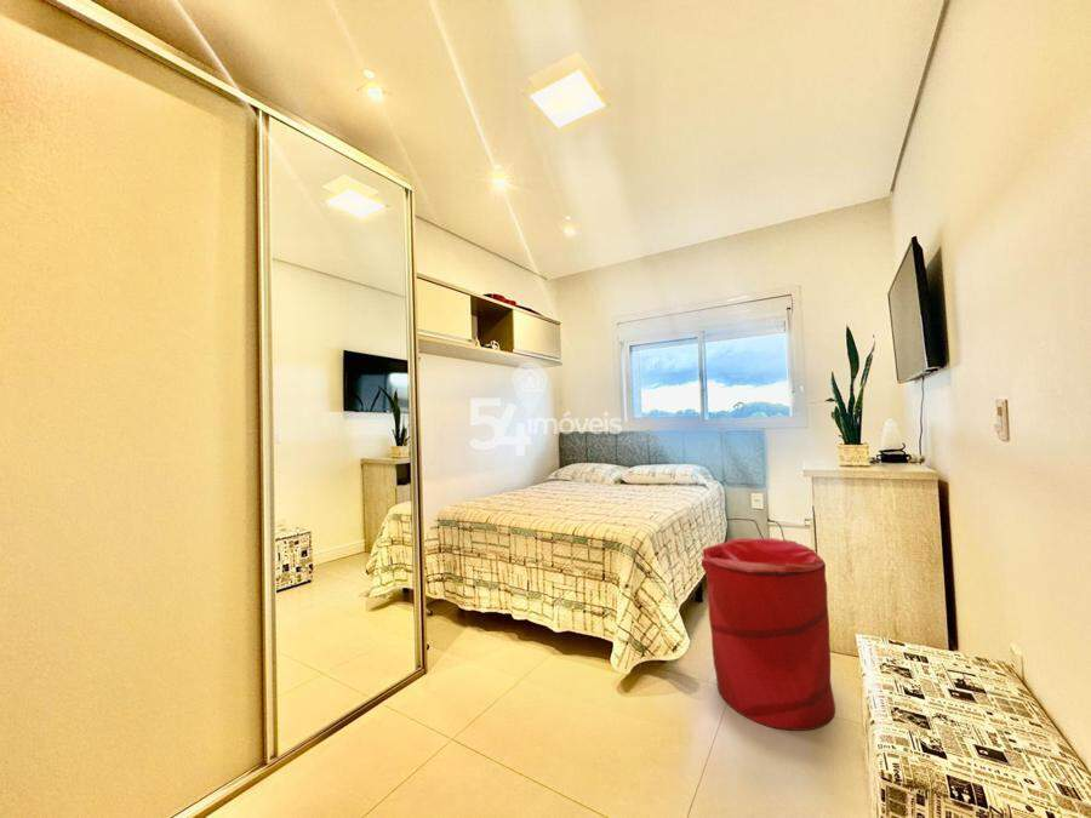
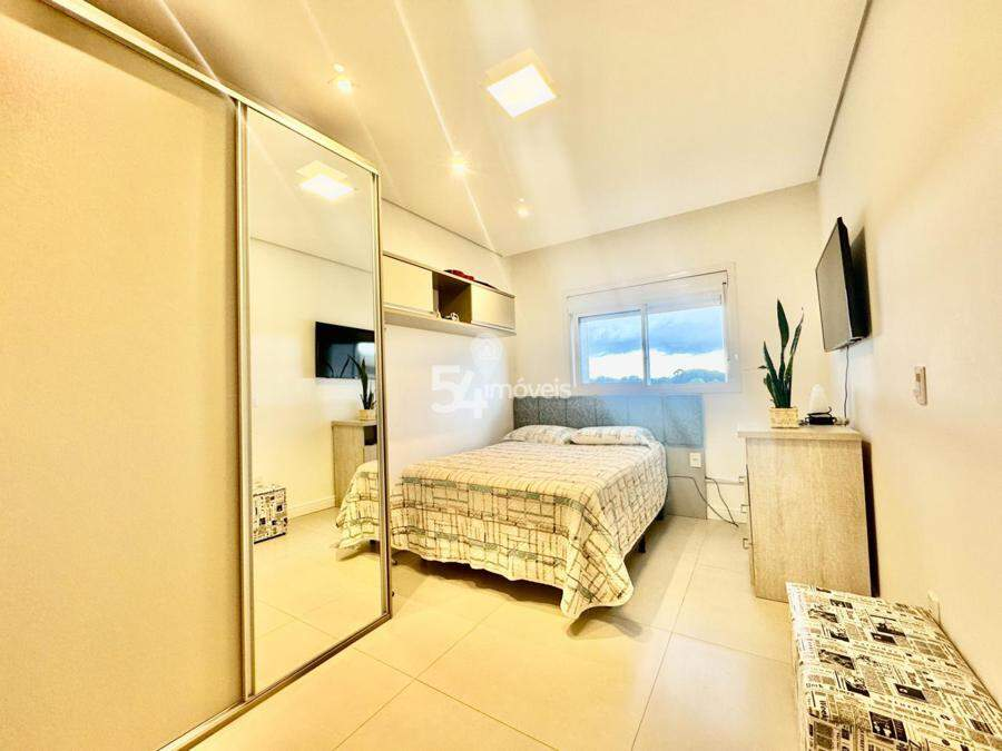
- laundry hamper [701,537,836,732]
